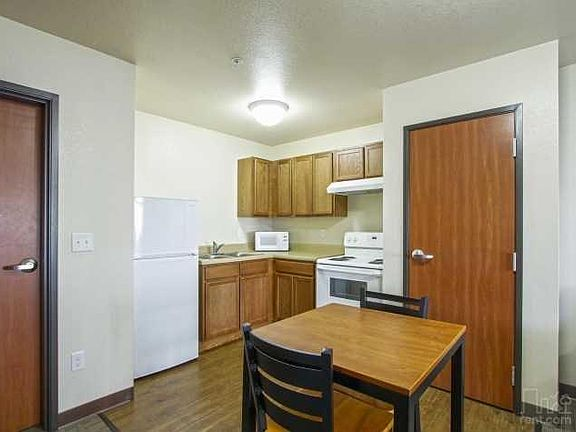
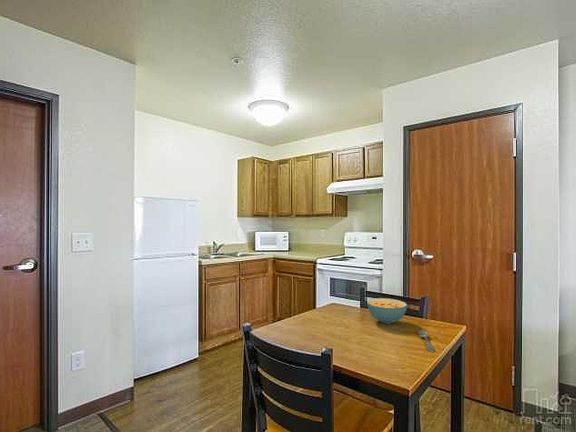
+ cereal bowl [366,297,408,325]
+ spoon [417,329,436,353]
